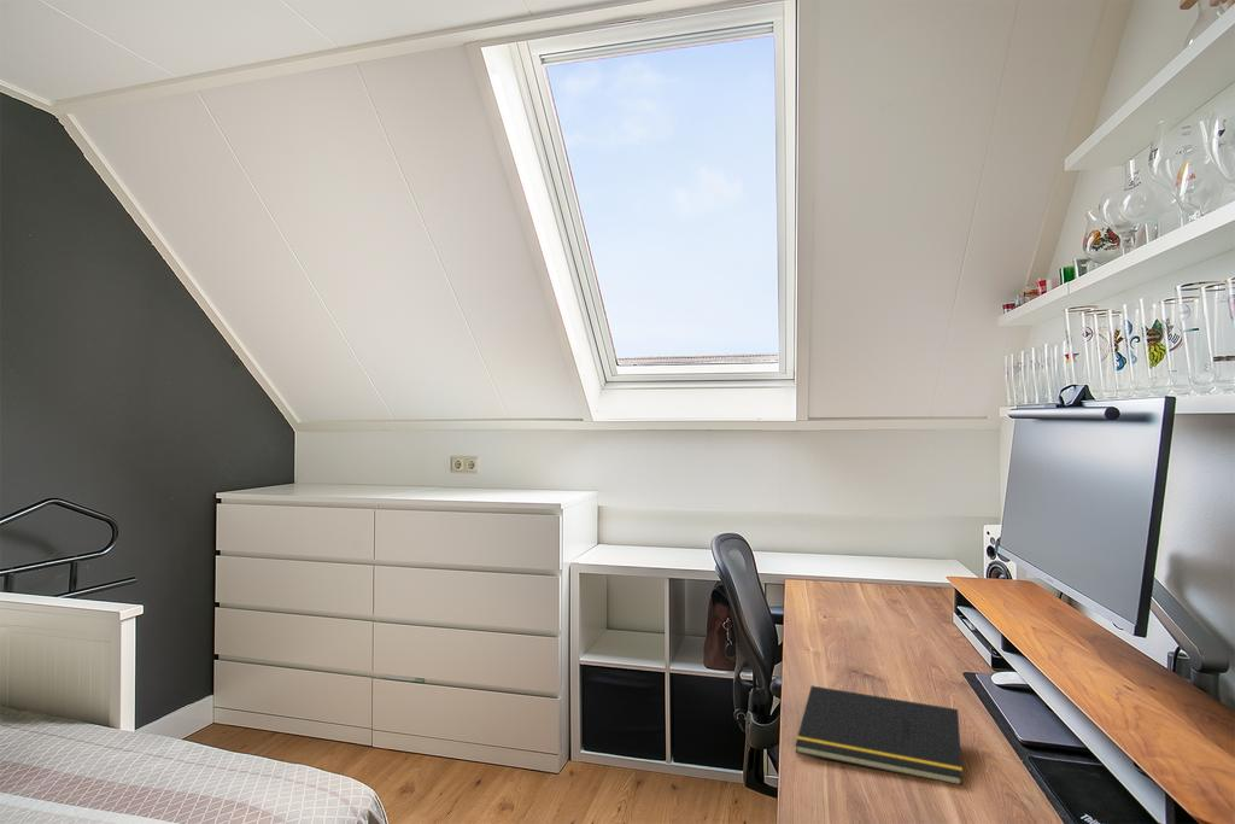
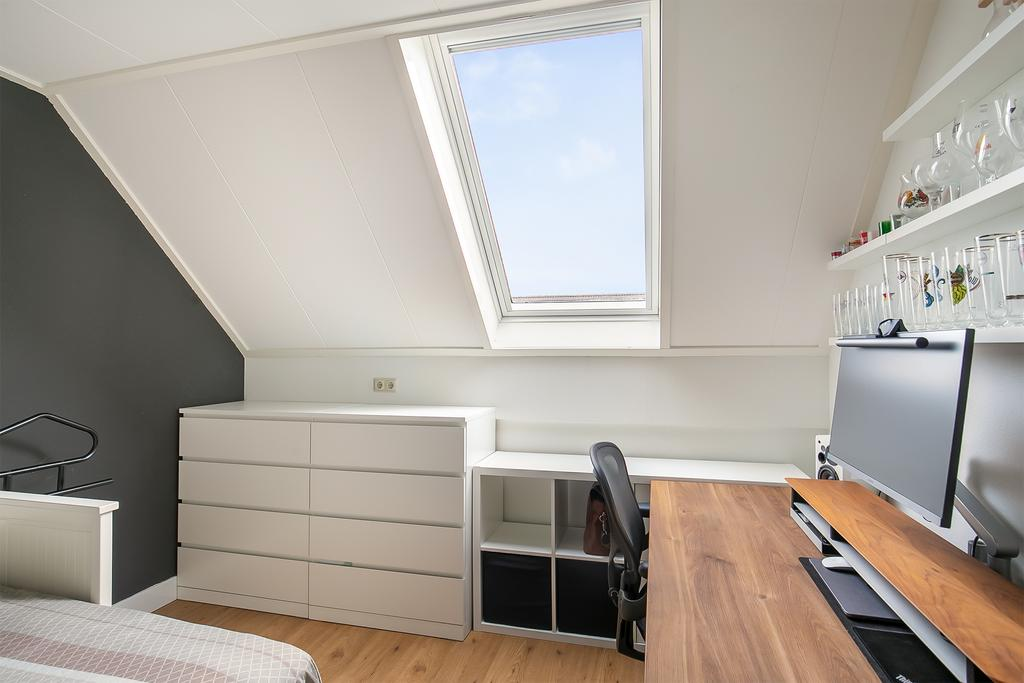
- notepad [794,685,964,787]
